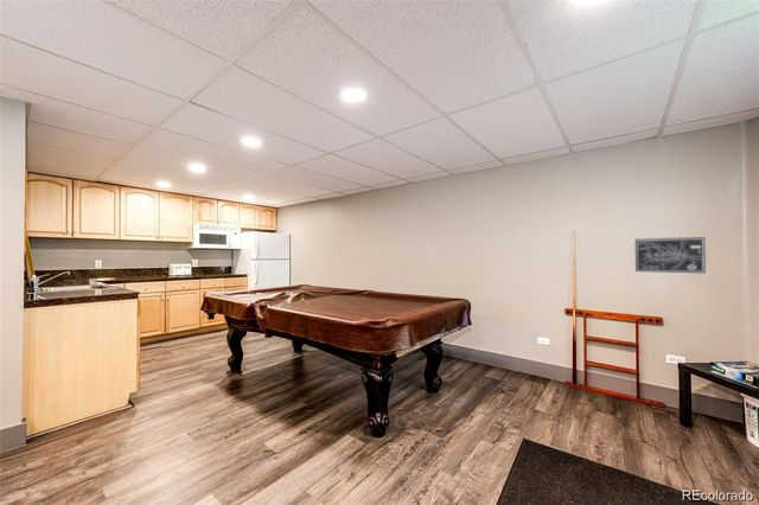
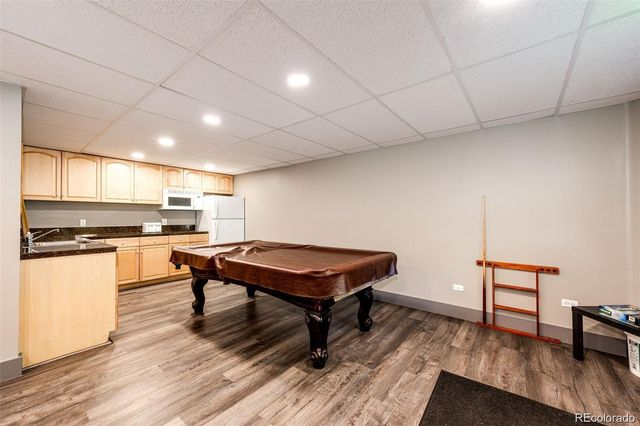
- wall art [634,236,707,274]
